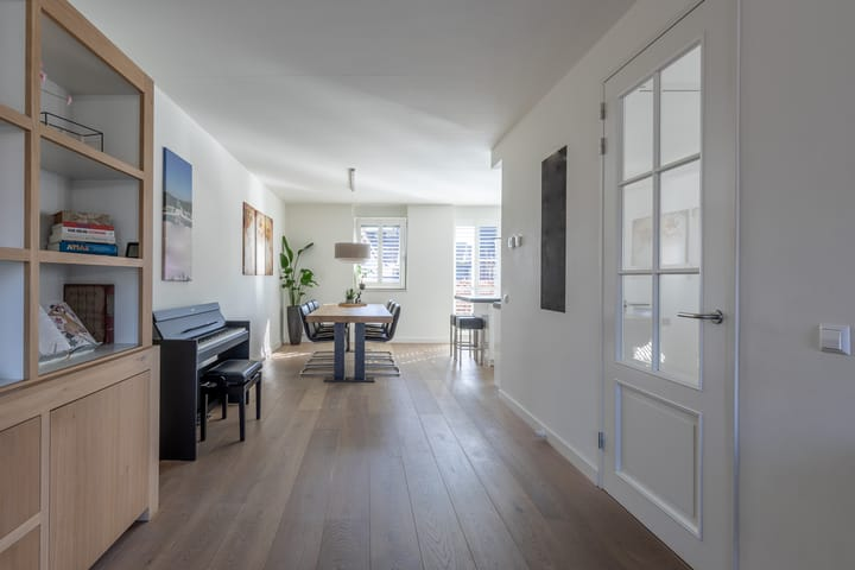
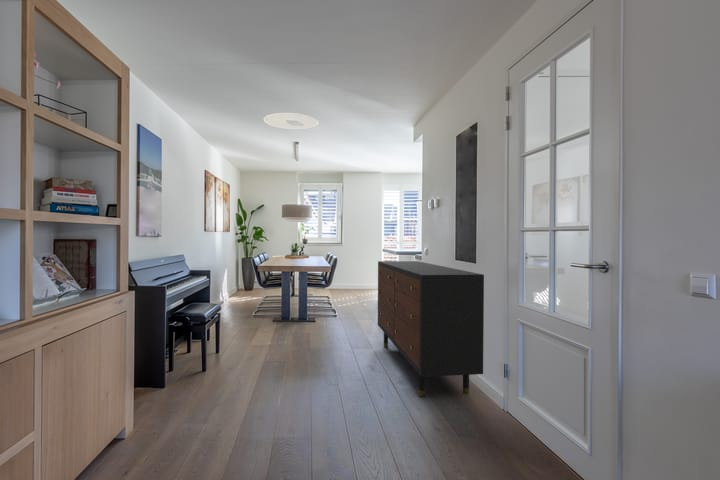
+ dresser [377,260,485,398]
+ ceiling light [263,112,320,131]
